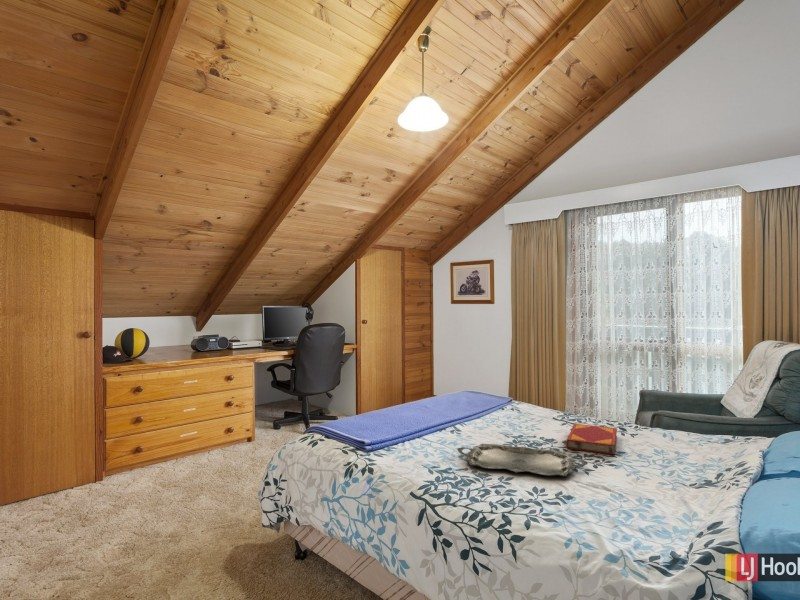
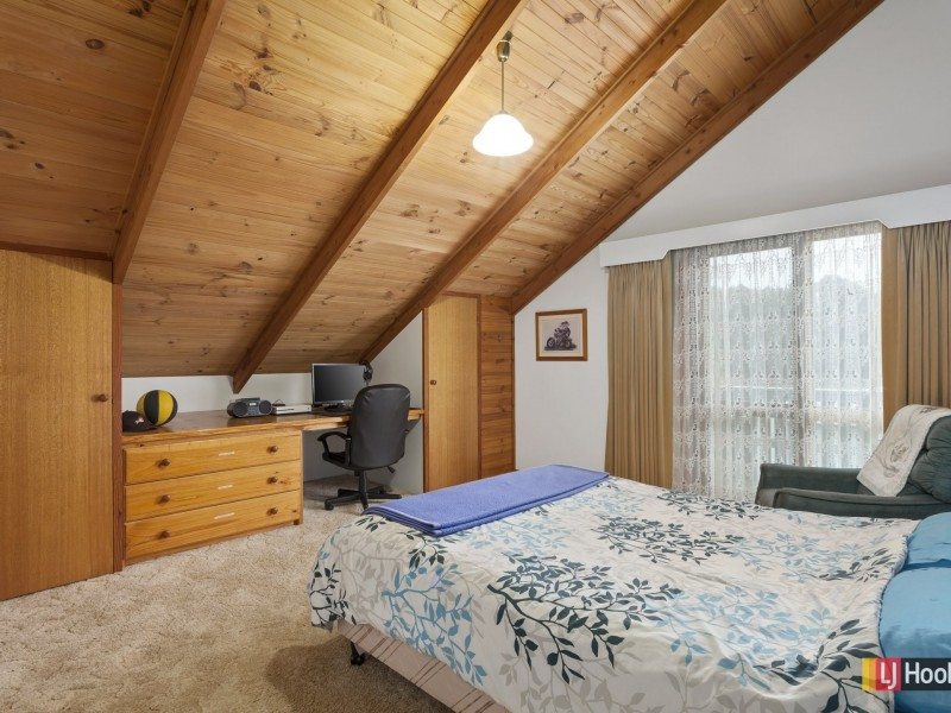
- hardback book [565,423,618,456]
- serving tray [457,443,588,477]
